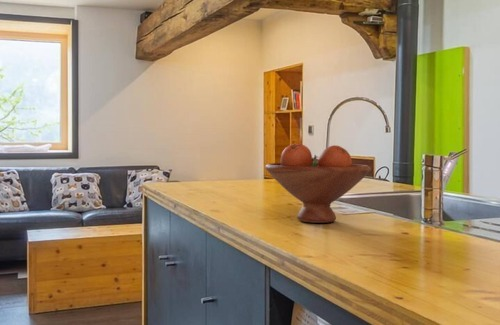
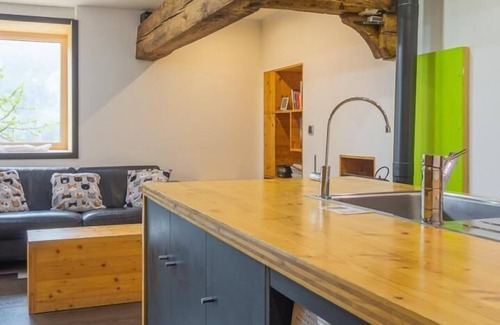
- fruit bowl [264,143,372,224]
